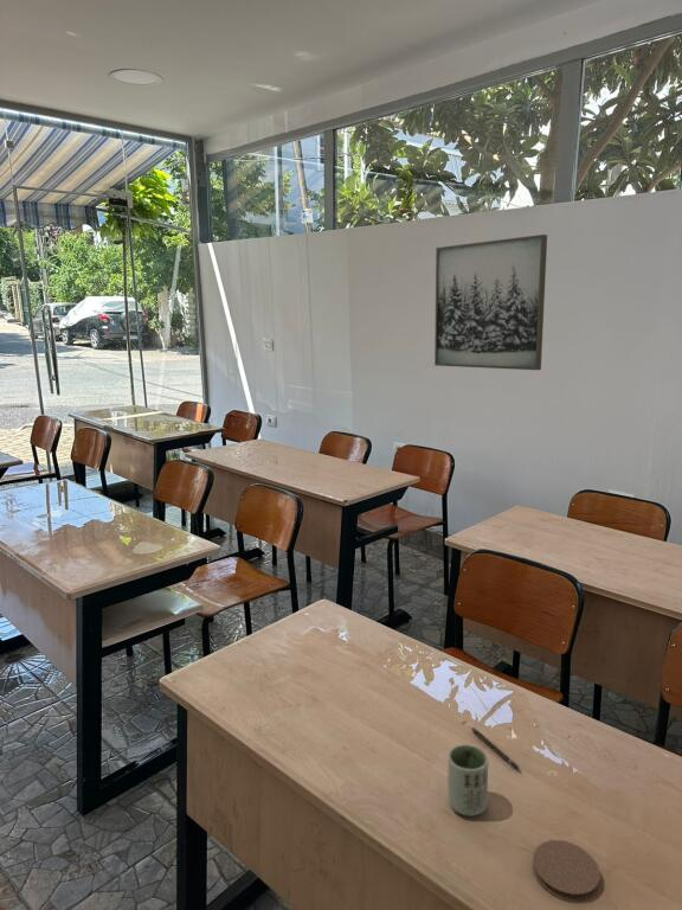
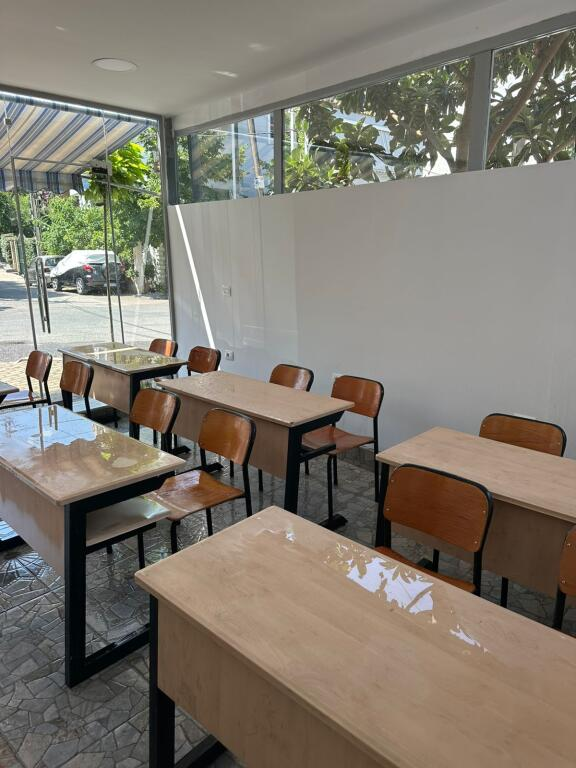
- cup [446,743,489,818]
- coaster [532,839,601,903]
- pen [470,726,521,771]
- wall art [433,233,548,371]
